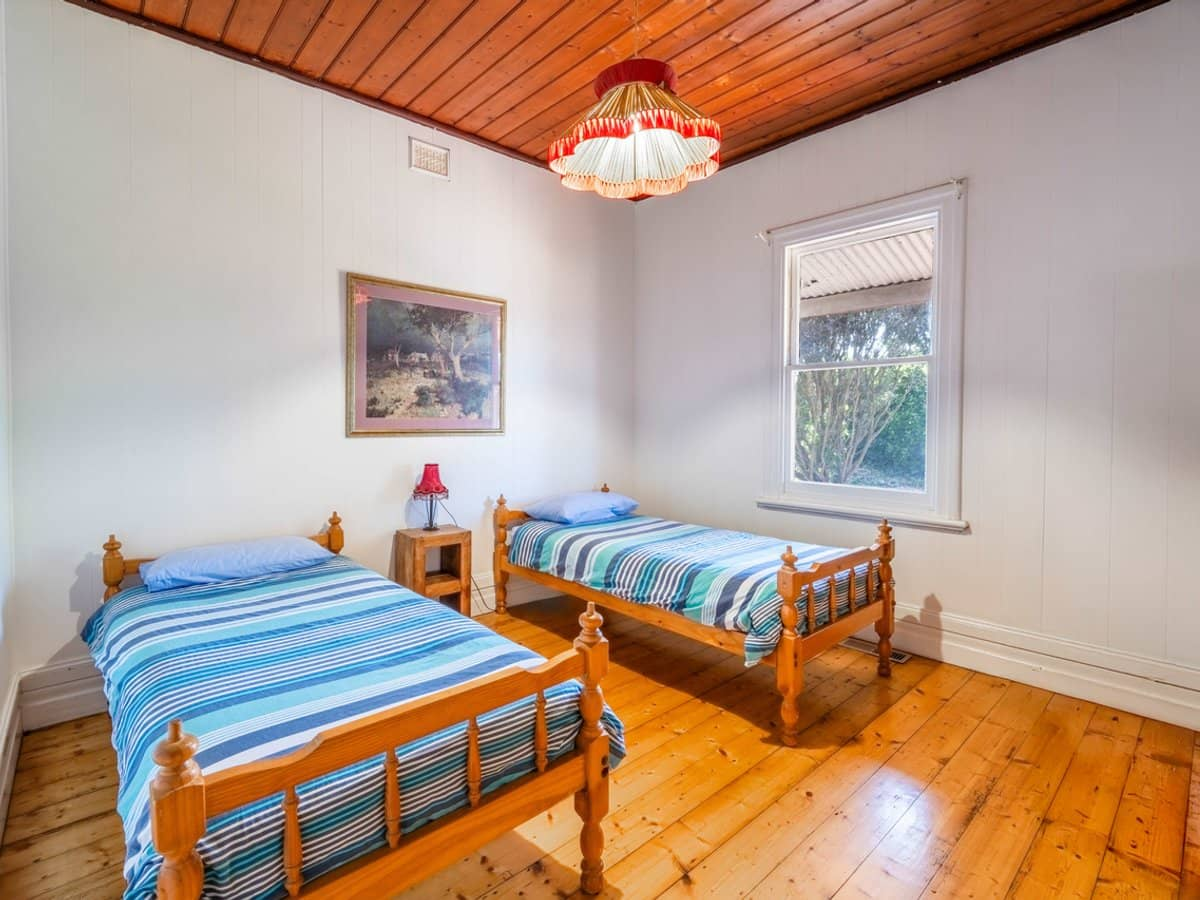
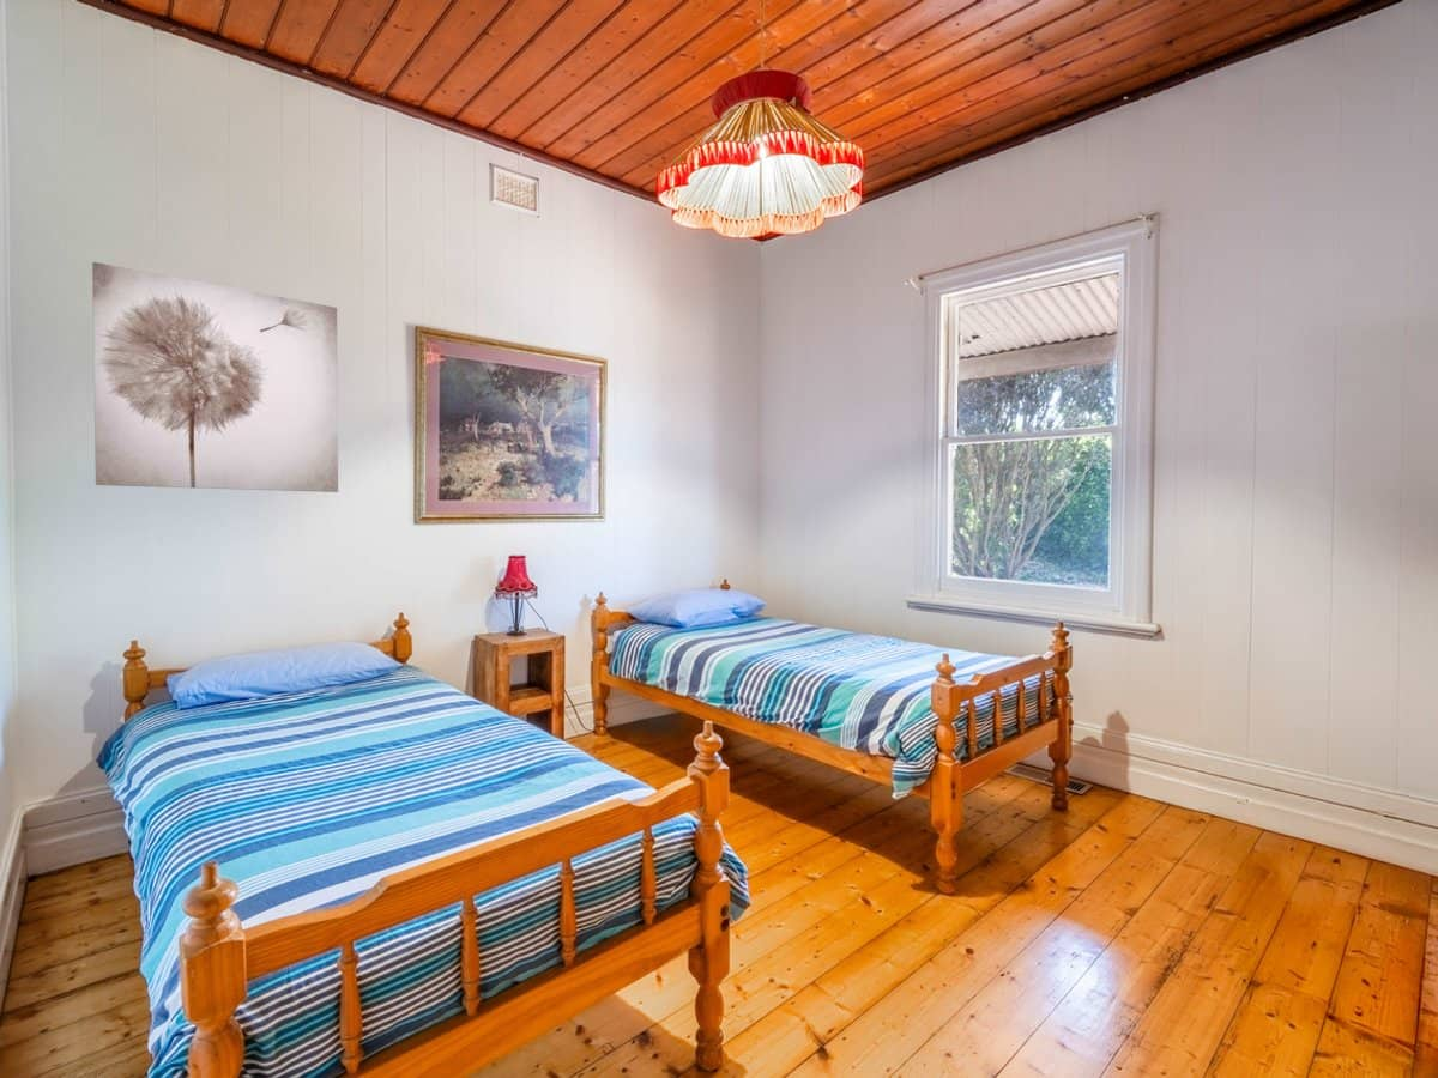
+ wall art [91,261,339,493]
